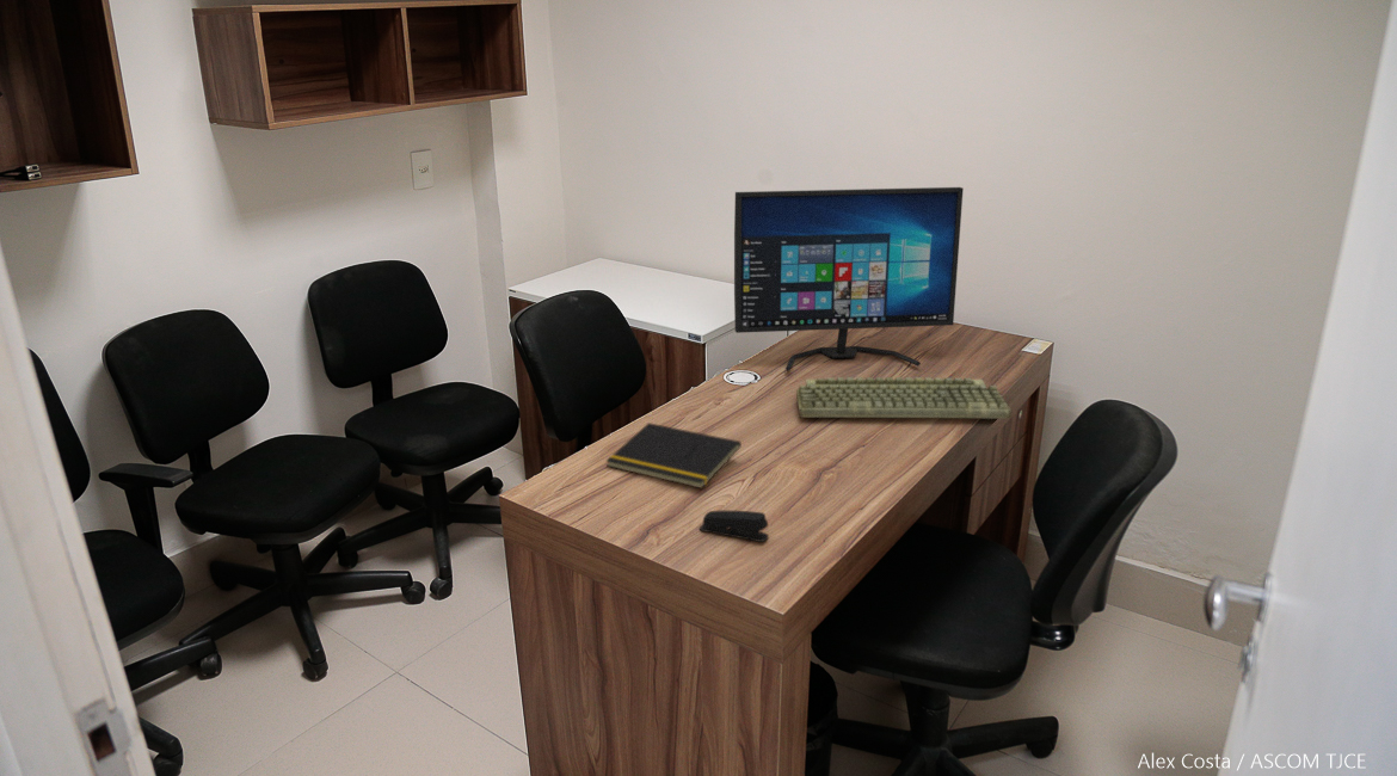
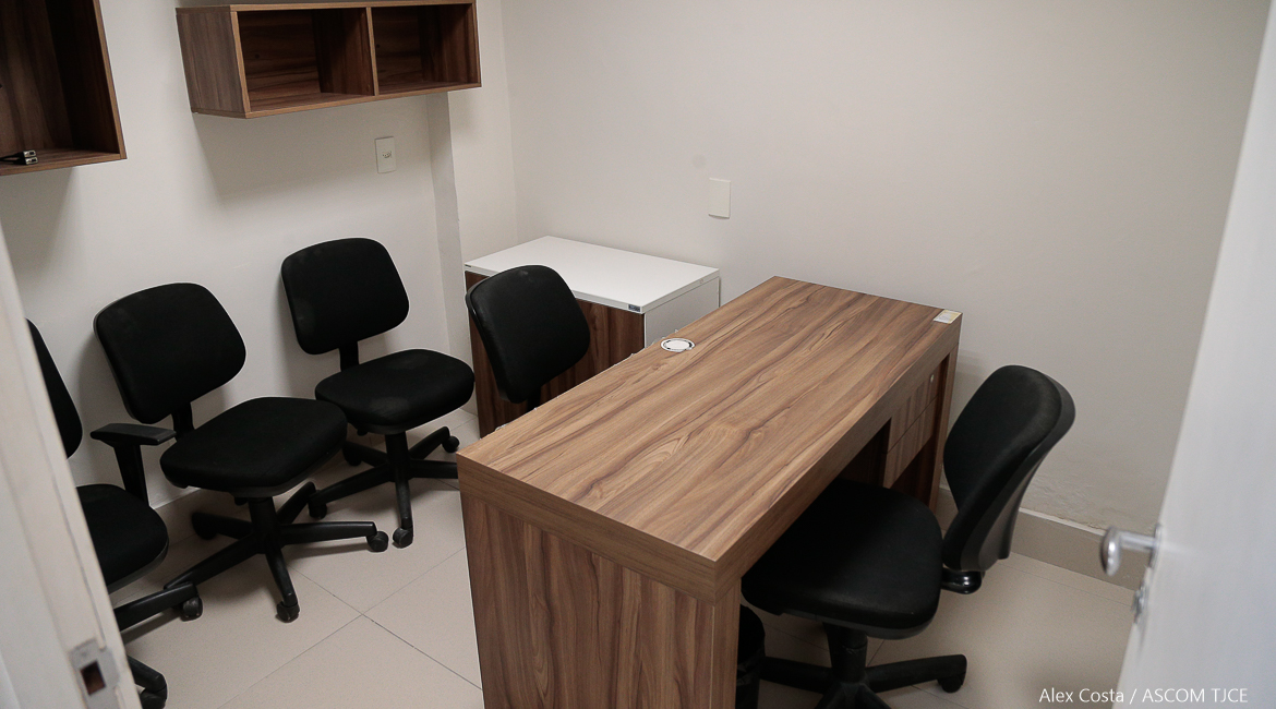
- stapler [698,510,770,543]
- notepad [605,421,743,489]
- computer keyboard [795,376,1013,420]
- computer monitor [733,186,965,372]
